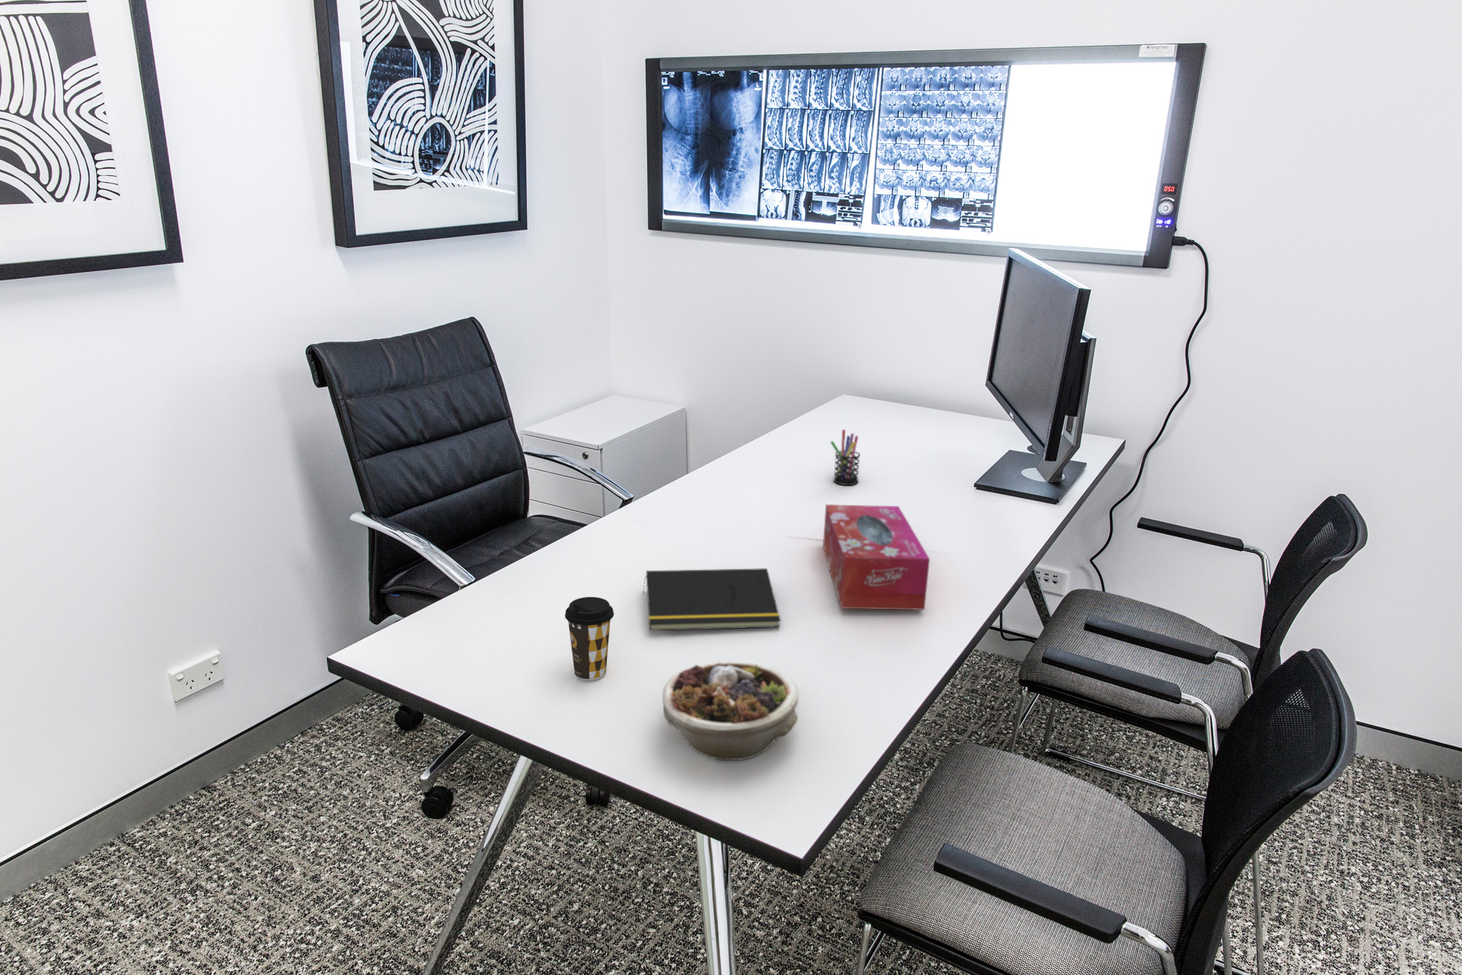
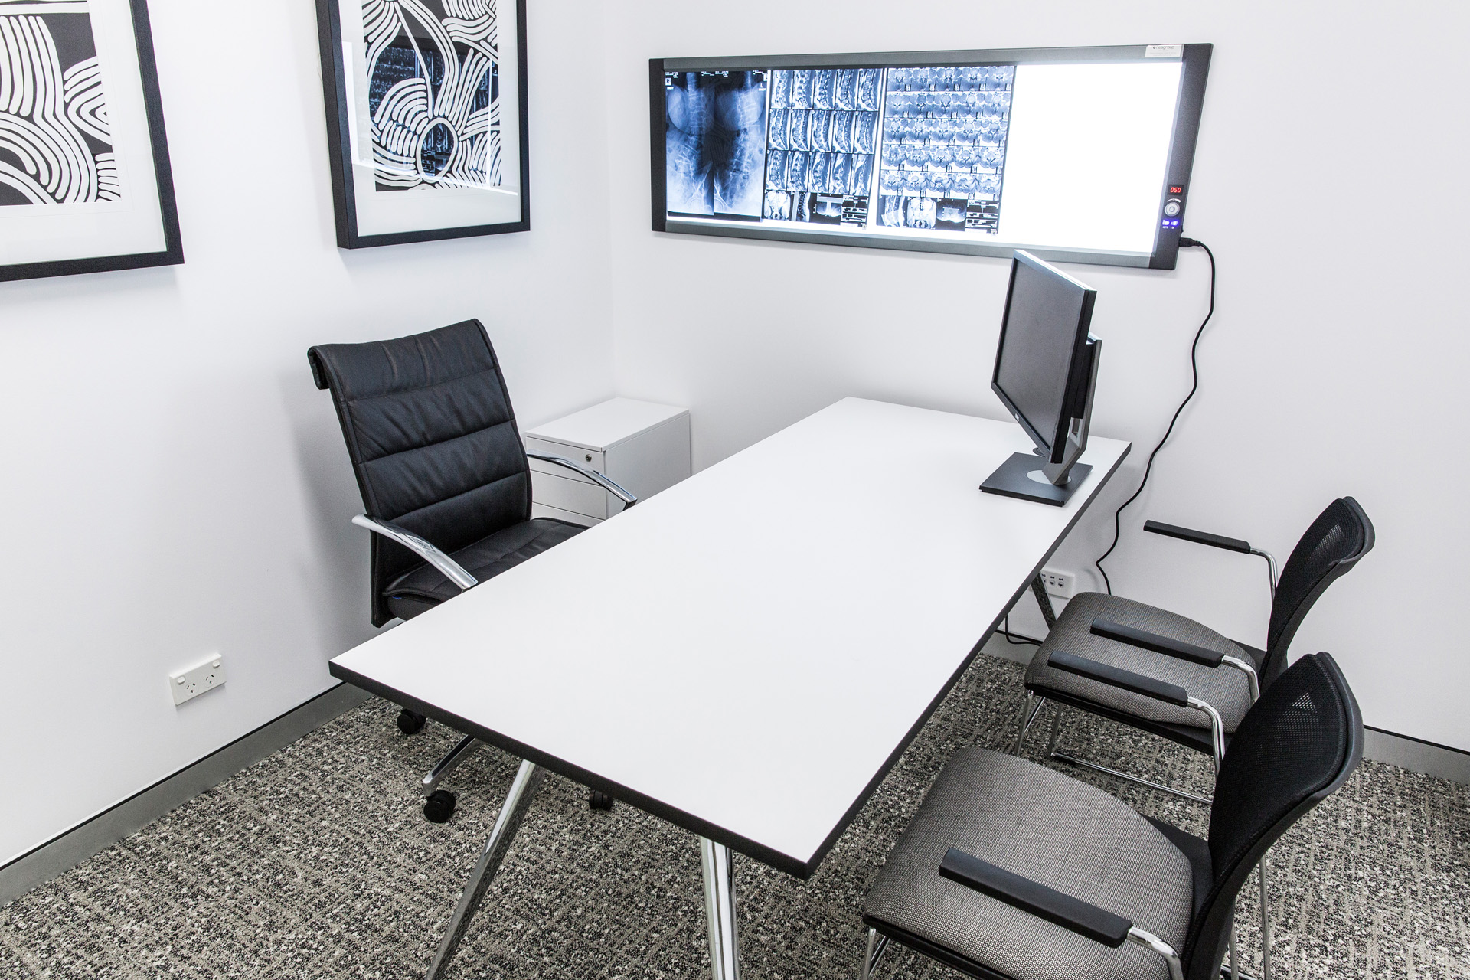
- pen holder [830,429,862,486]
- tissue box [822,504,930,610]
- coffee cup [565,596,615,681]
- succulent planter [661,658,800,761]
- notepad [642,567,781,631]
